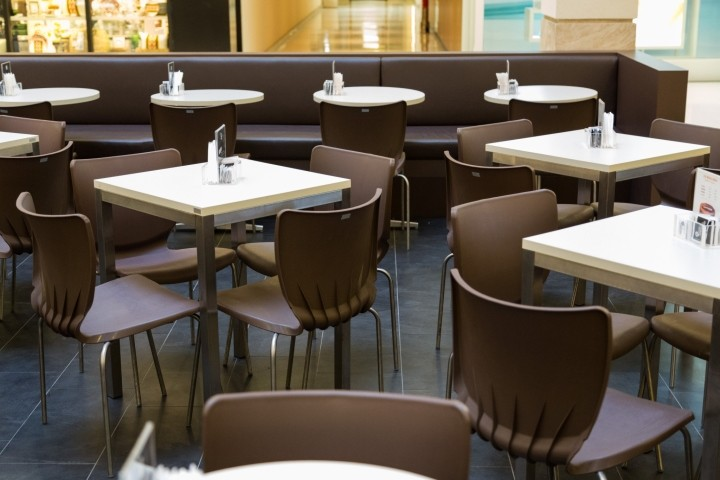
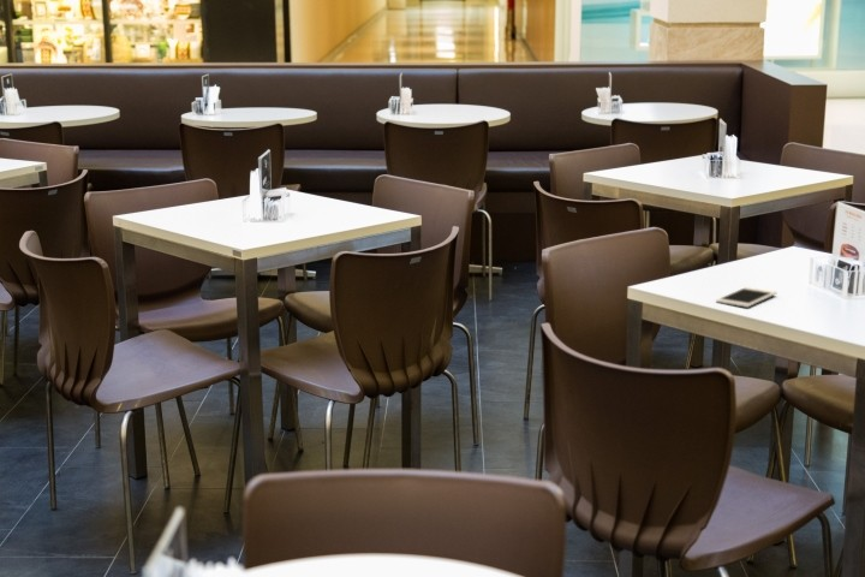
+ cell phone [715,286,777,309]
